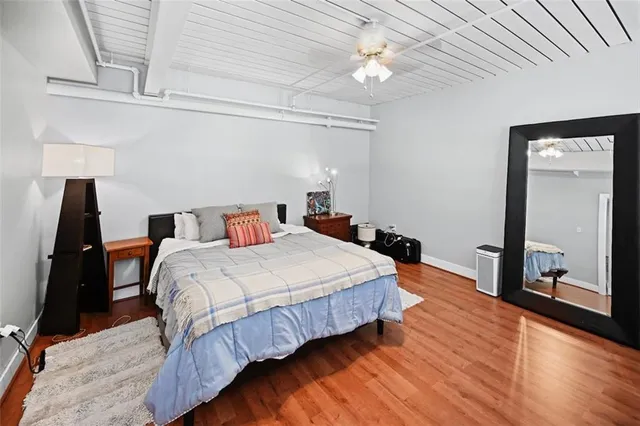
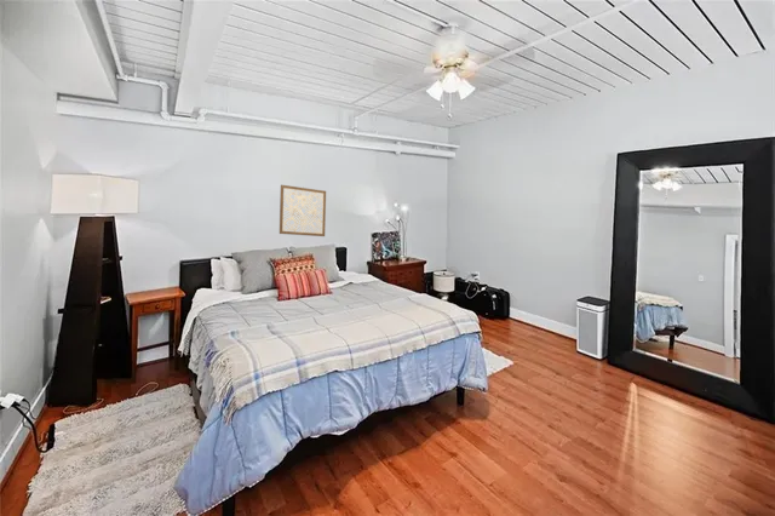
+ wall art [279,184,327,237]
